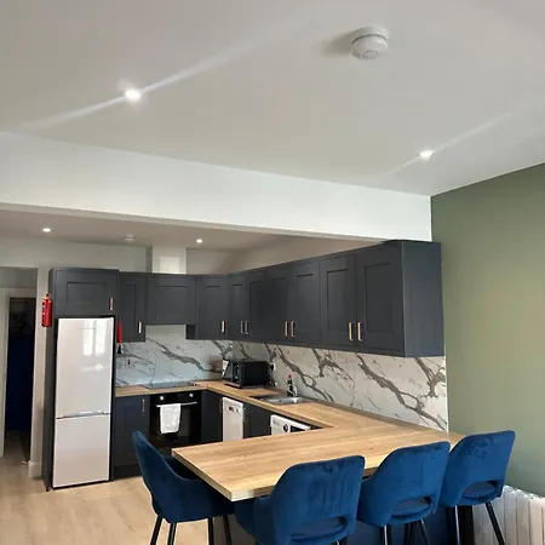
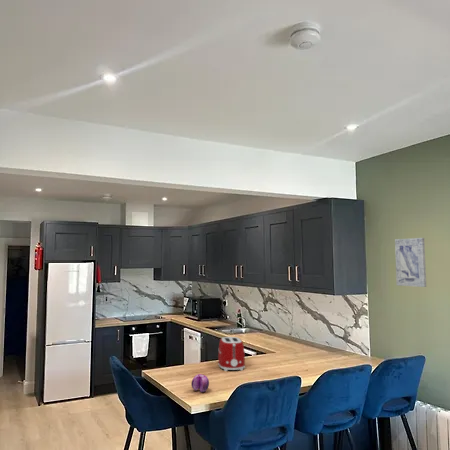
+ toaster [217,336,246,372]
+ wall art [394,237,427,288]
+ fruit [191,373,210,393]
